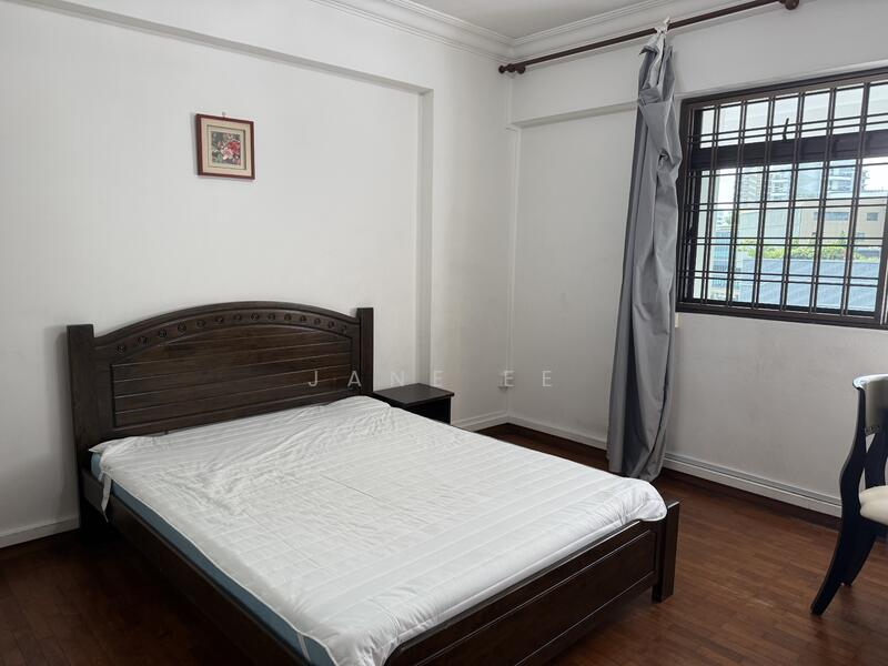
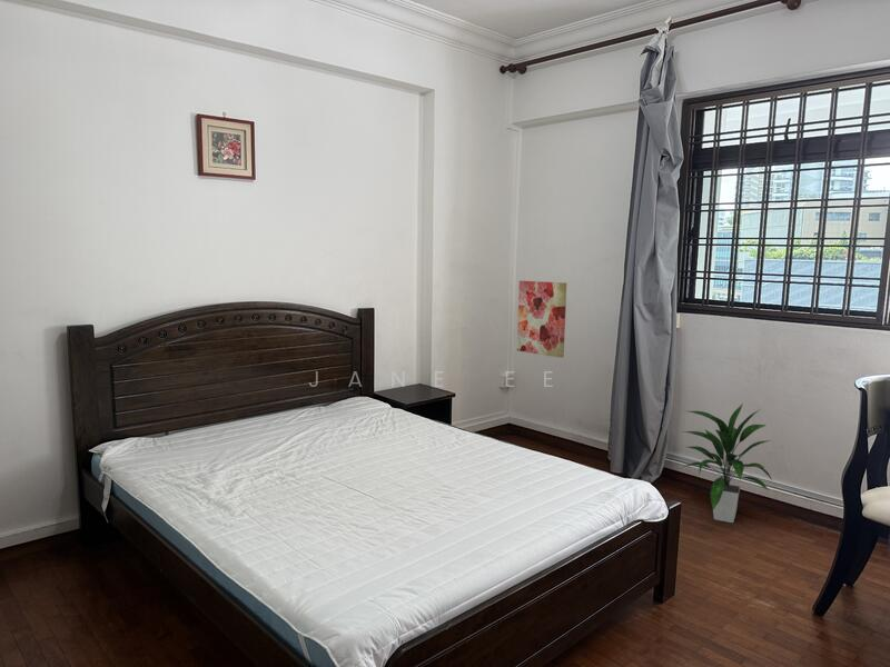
+ indoor plant [682,402,773,524]
+ wall art [516,280,567,359]
